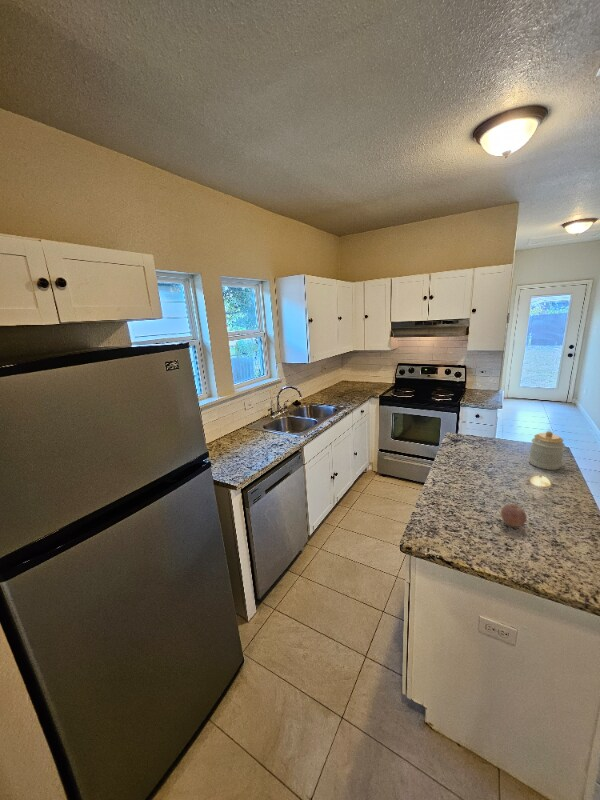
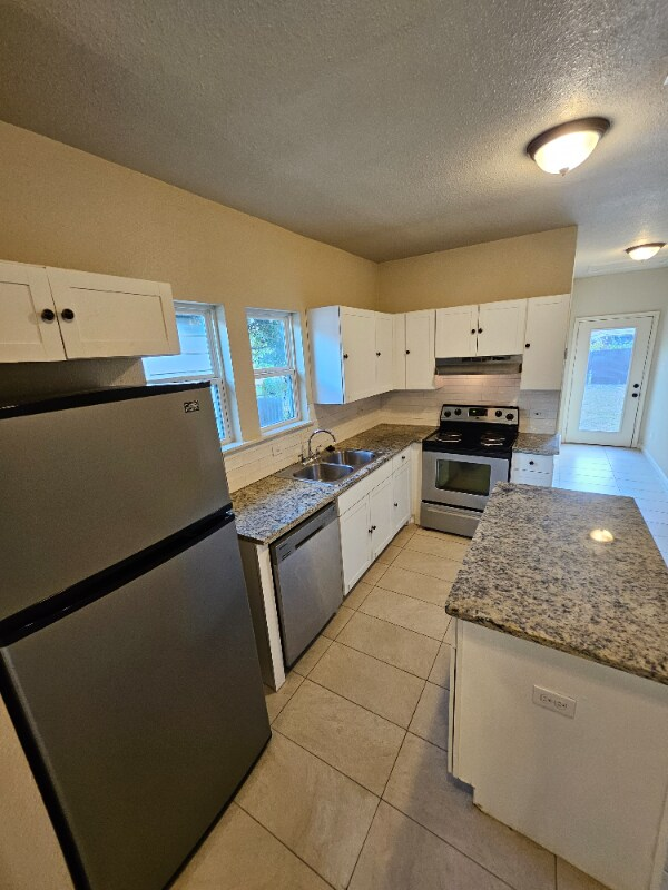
- fruit [500,503,527,528]
- jar [528,430,566,471]
